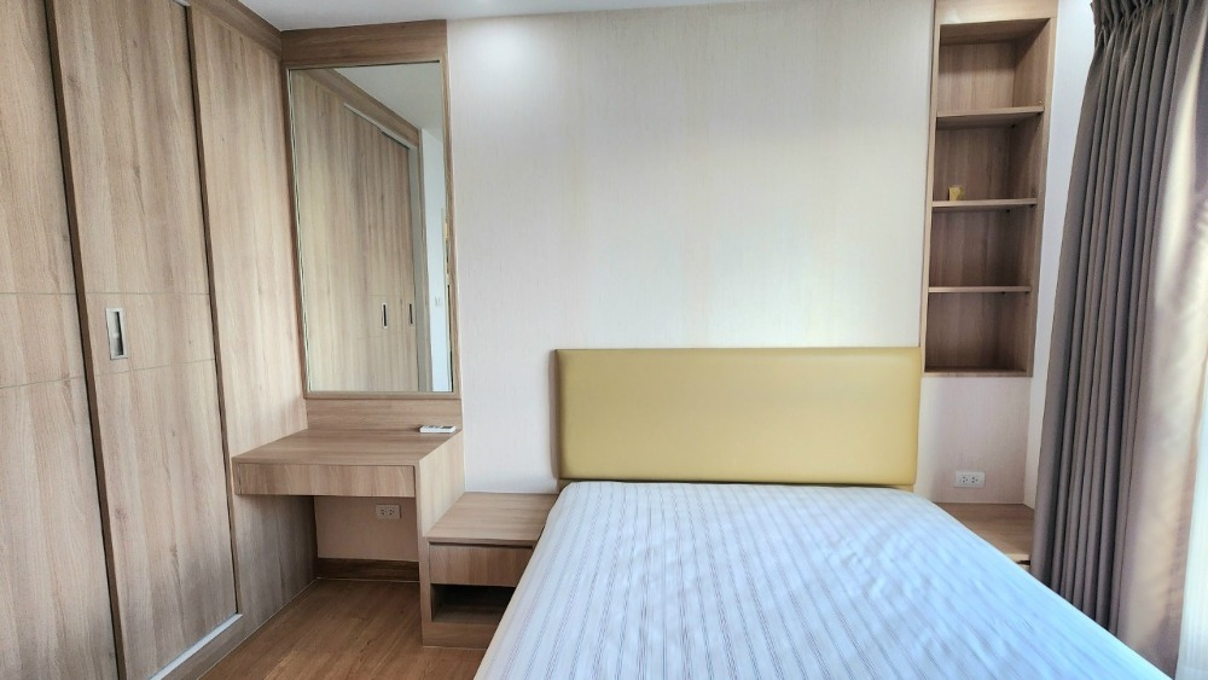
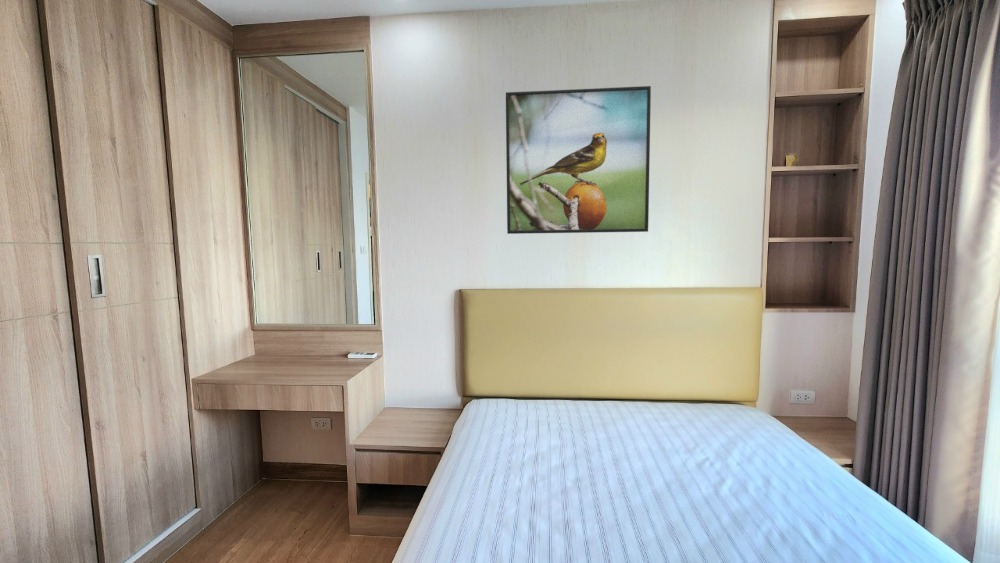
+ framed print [505,85,652,235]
